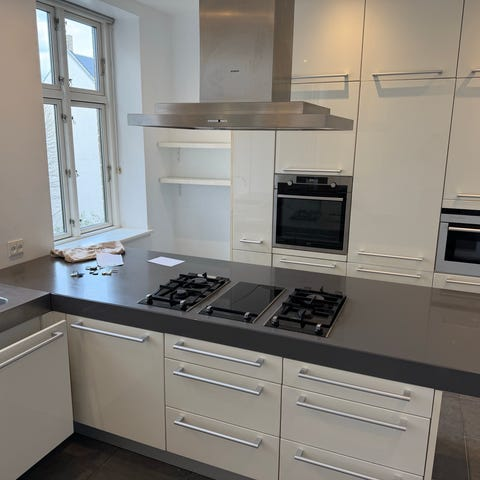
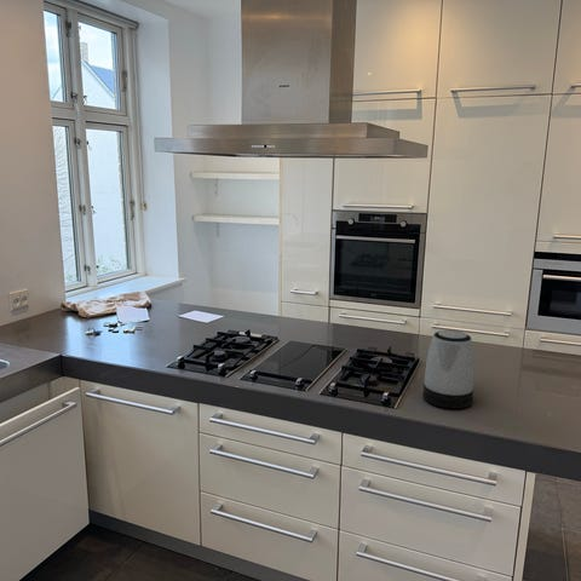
+ kettle [421,329,476,409]
